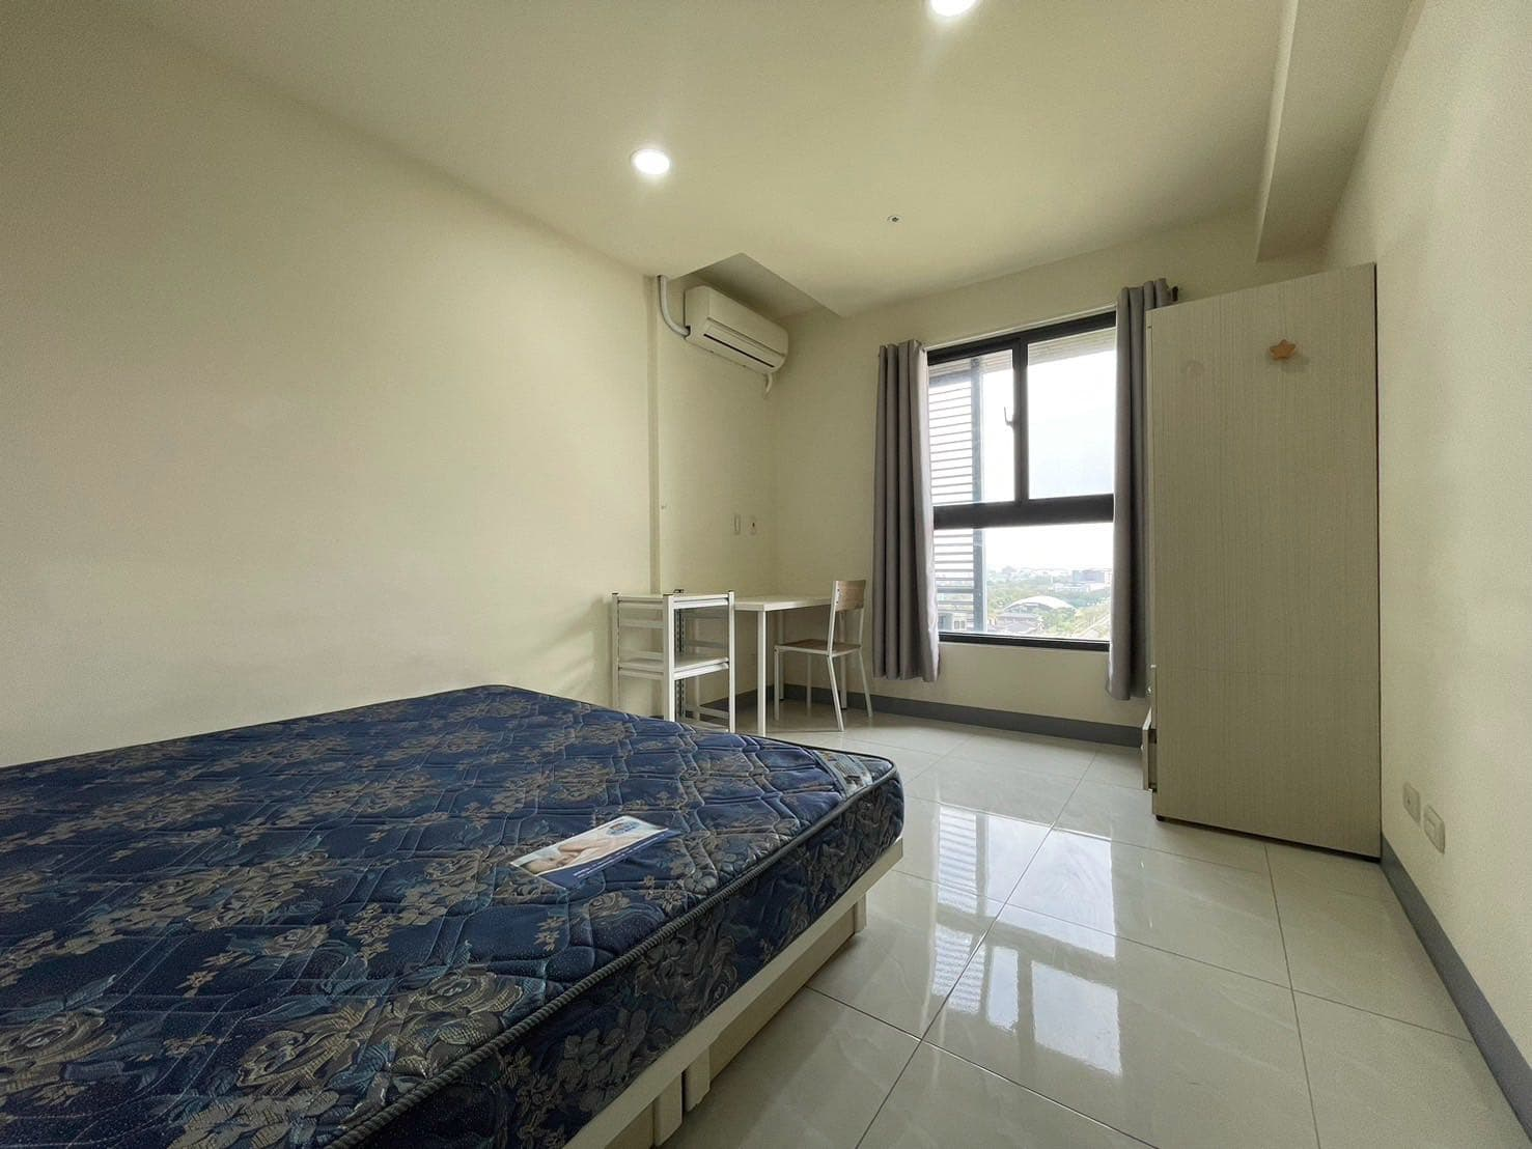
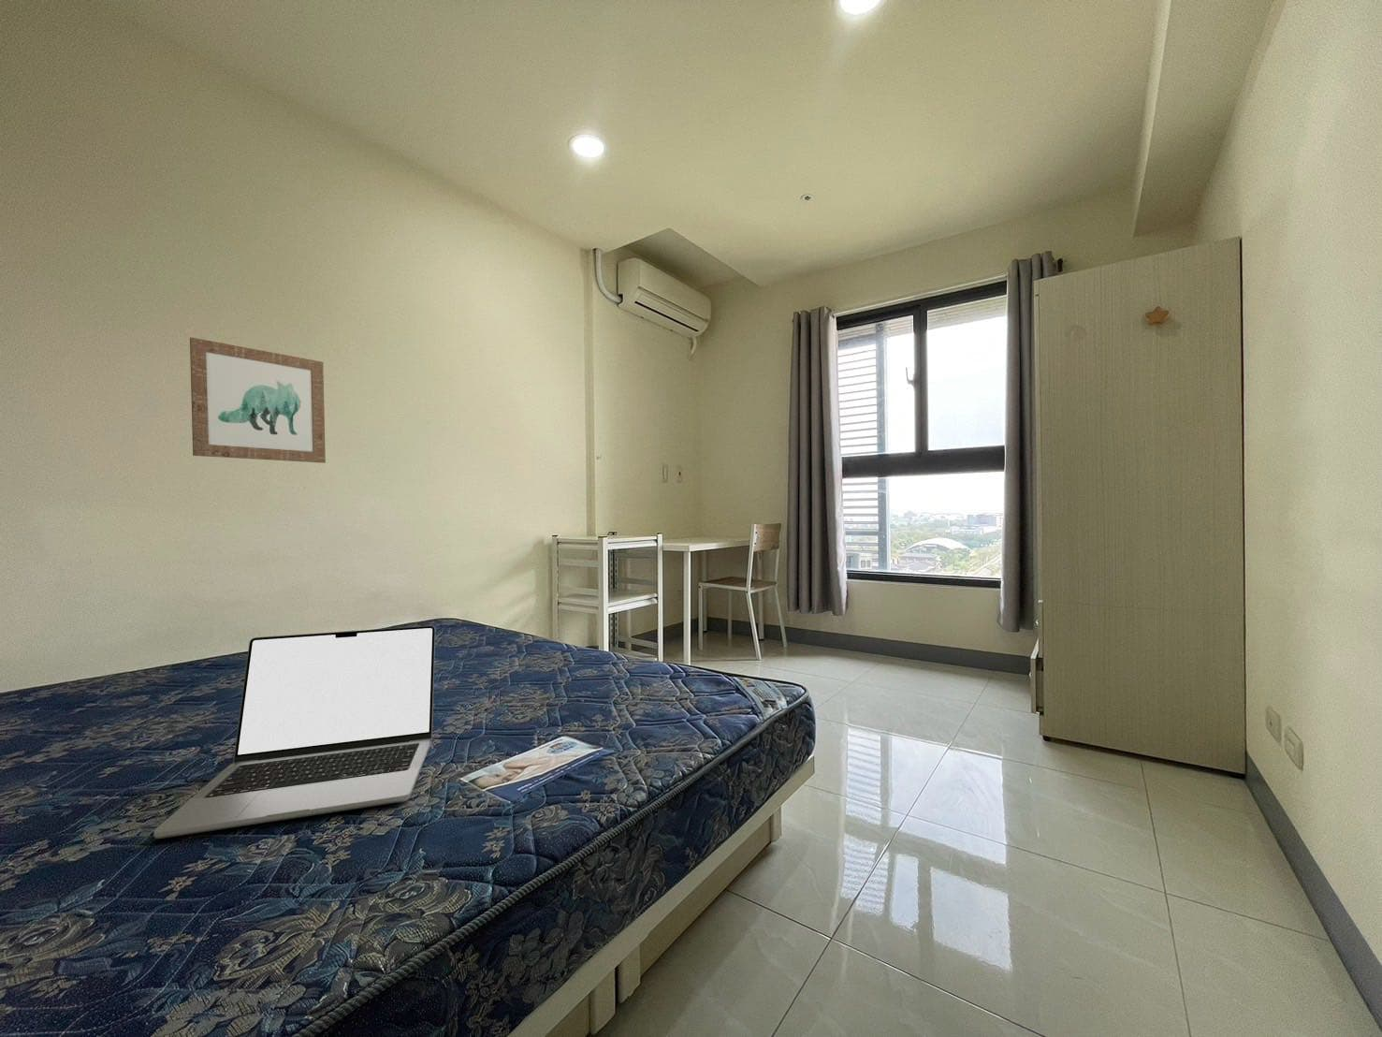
+ wall art [189,337,327,464]
+ laptop [154,624,436,840]
